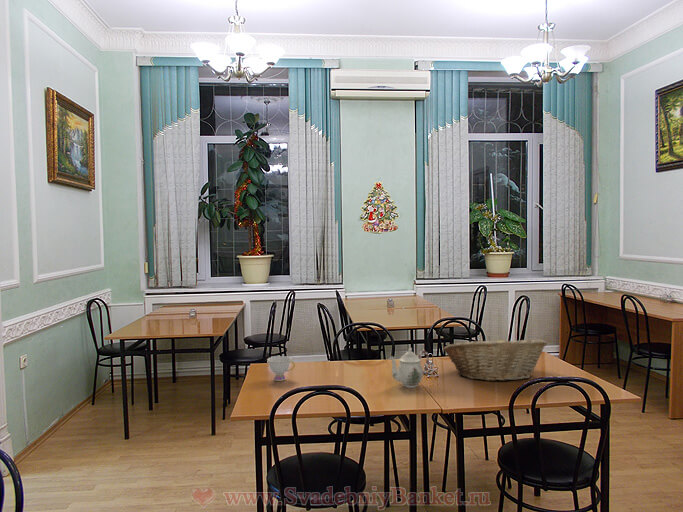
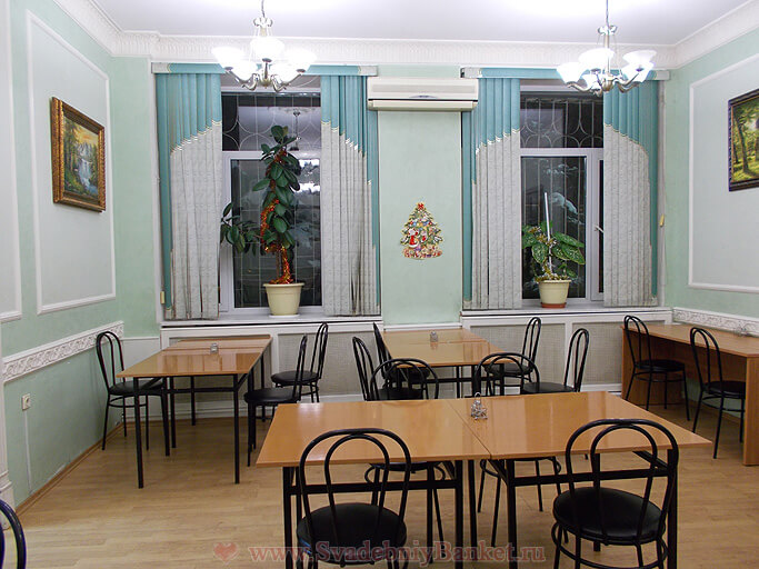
- teacup [266,355,296,382]
- fruit basket [442,335,548,382]
- teapot [388,347,430,389]
